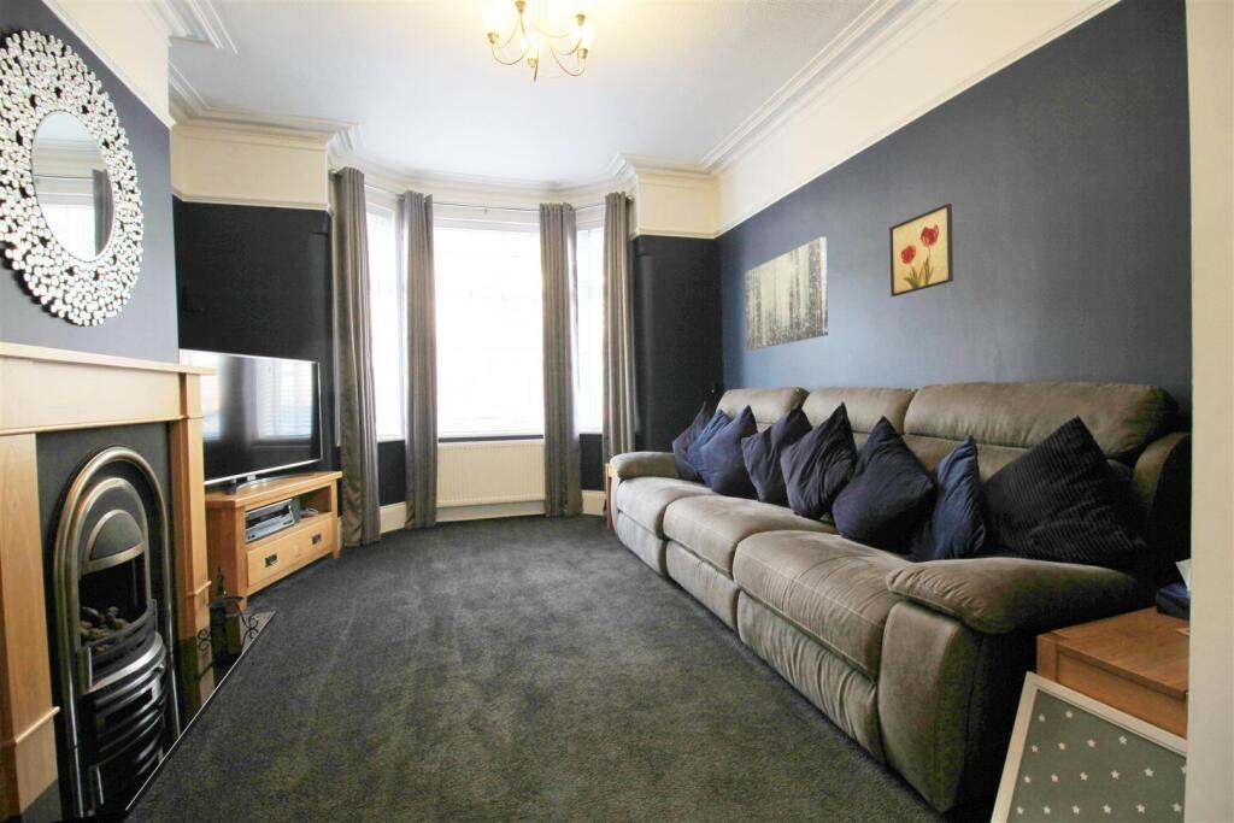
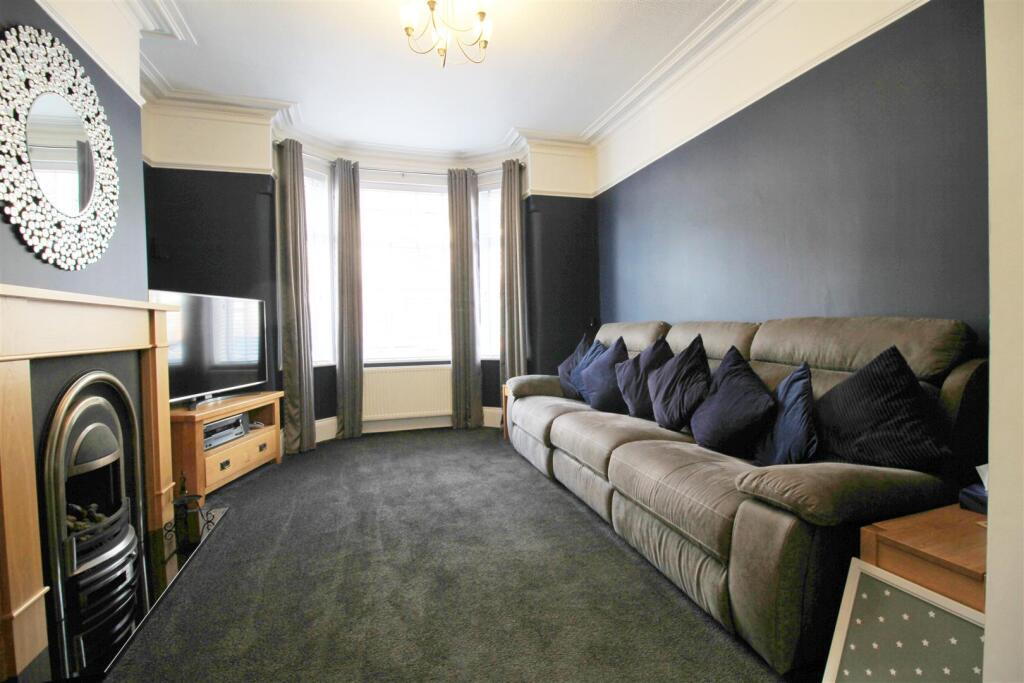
- wall art [888,202,954,298]
- wall art [744,236,829,352]
